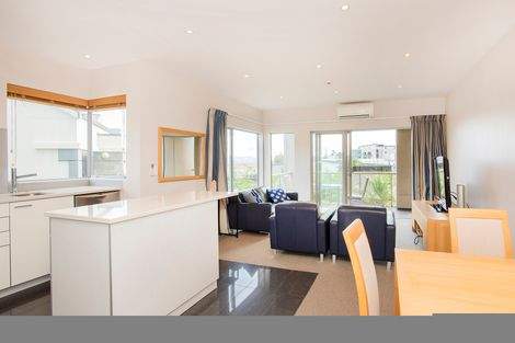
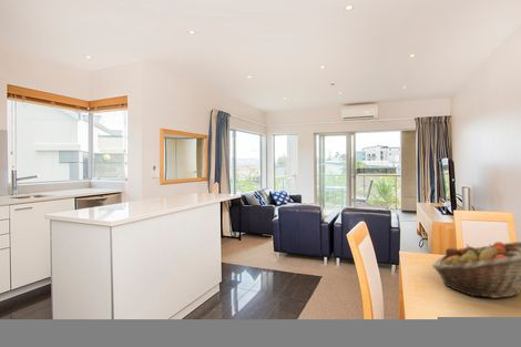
+ fruit basket [431,241,521,299]
